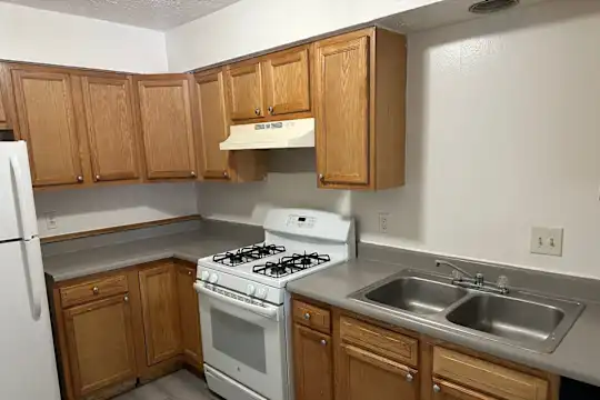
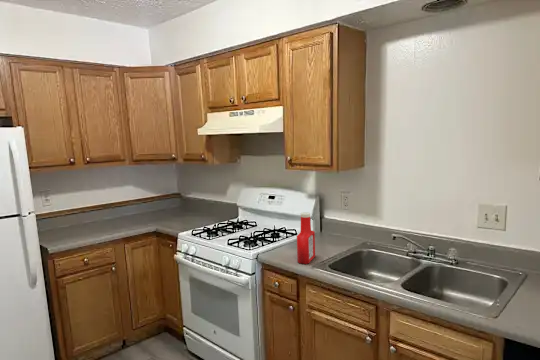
+ soap bottle [296,211,316,265]
